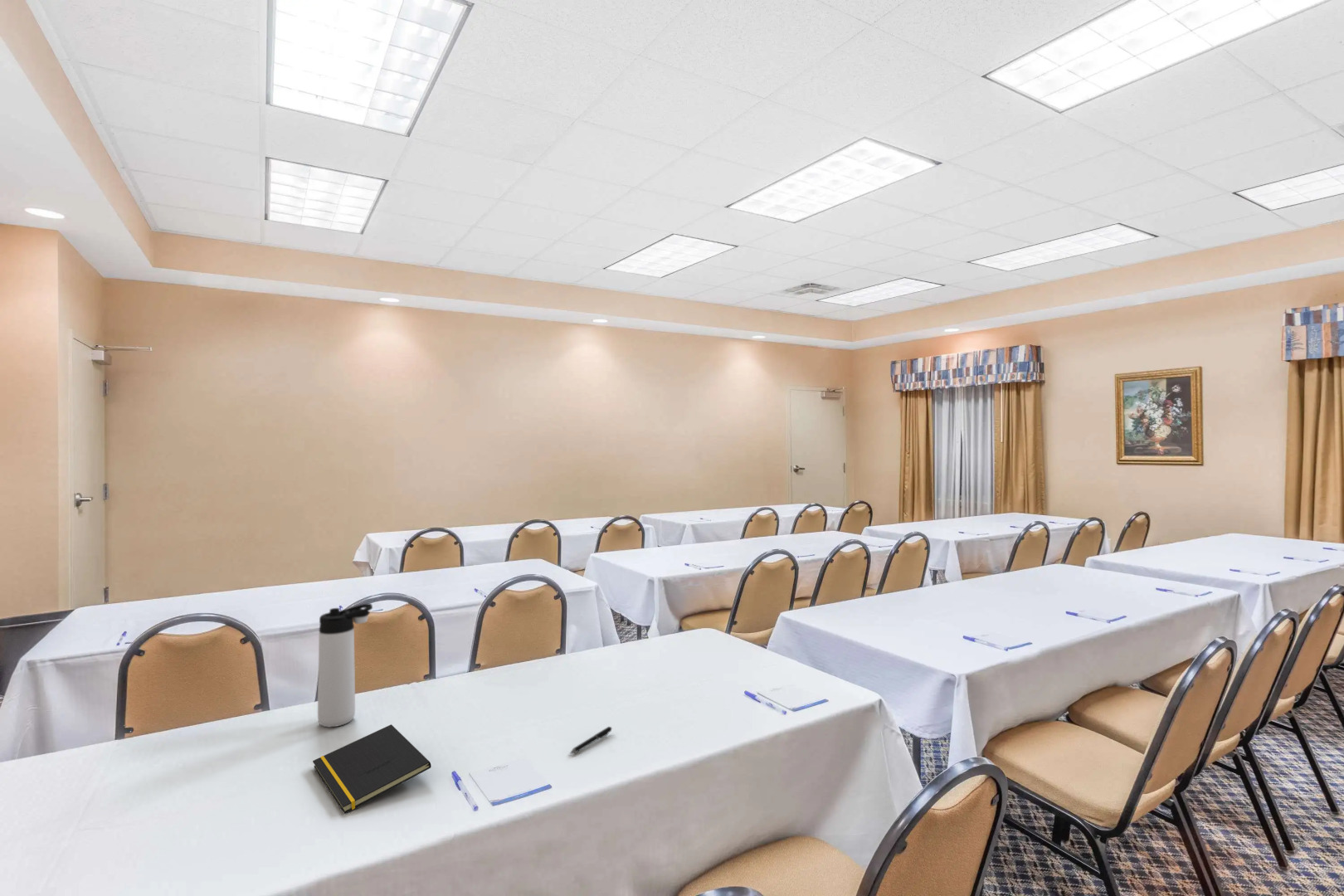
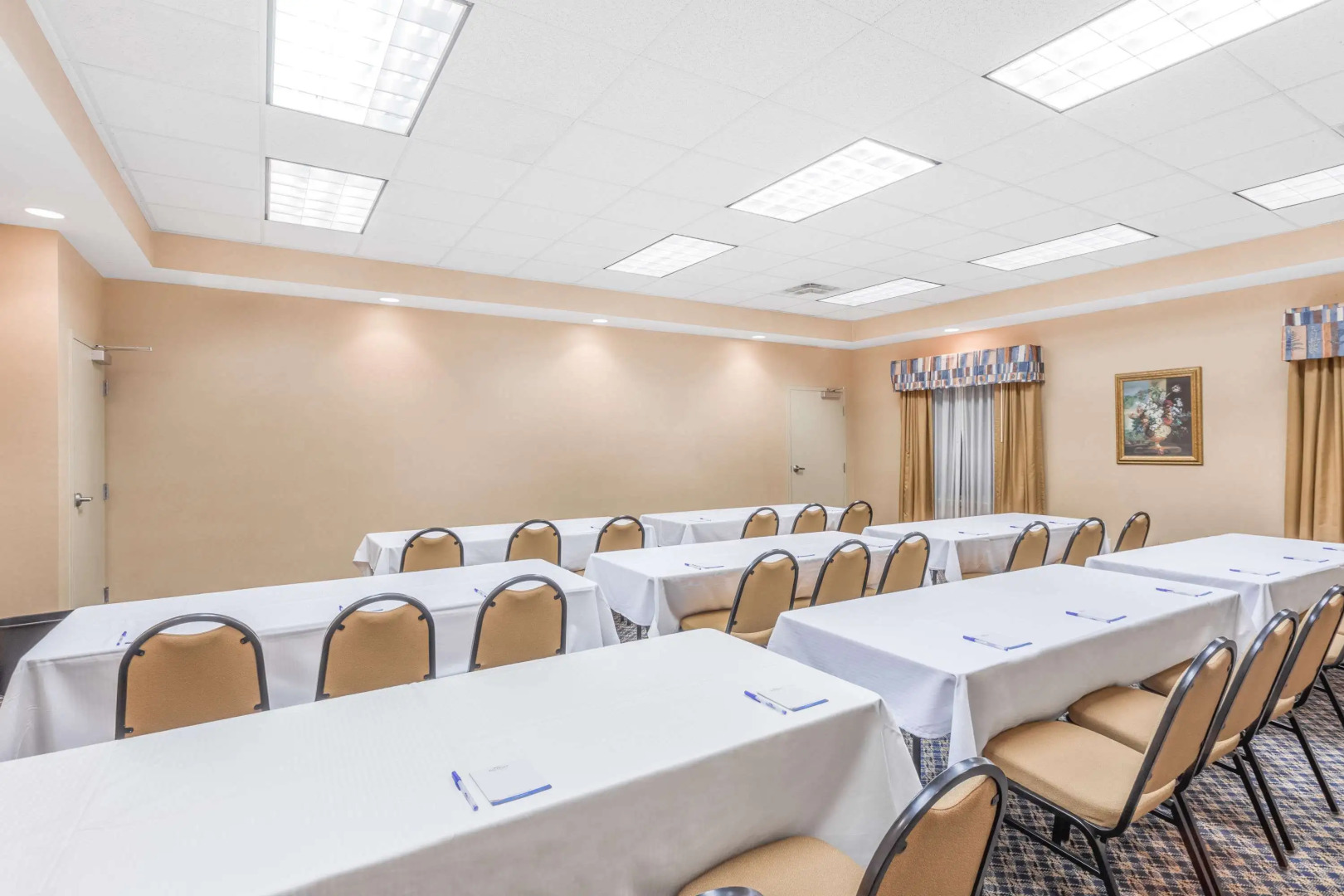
- notepad [312,723,432,814]
- thermos bottle [317,602,373,728]
- pen [569,726,613,754]
